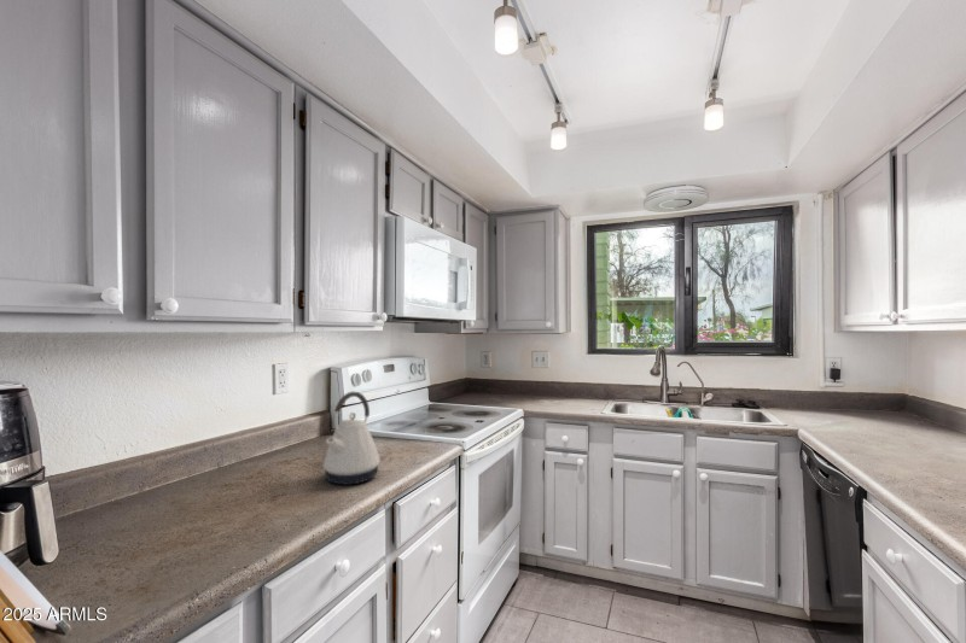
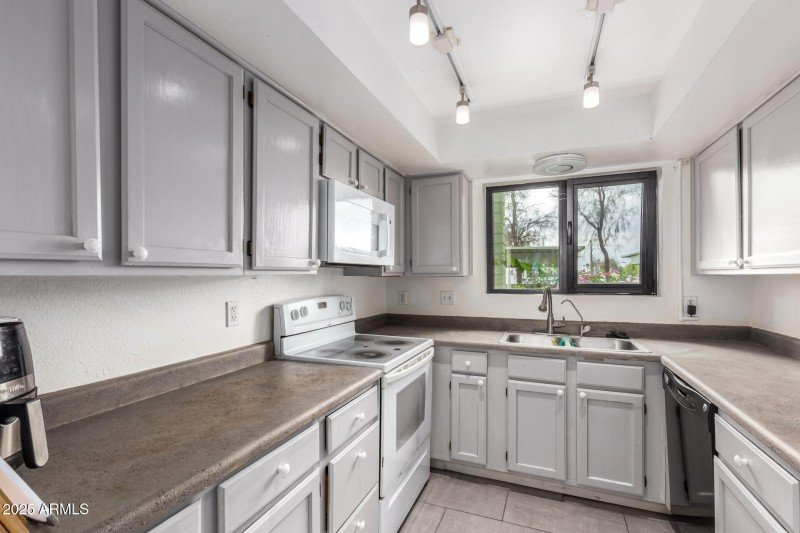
- kettle [322,391,382,486]
